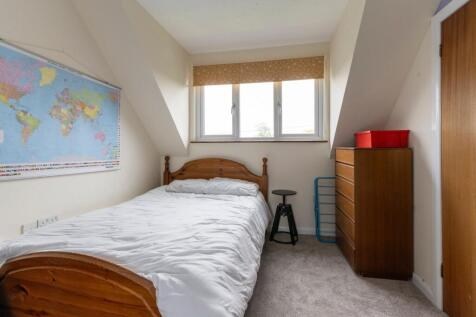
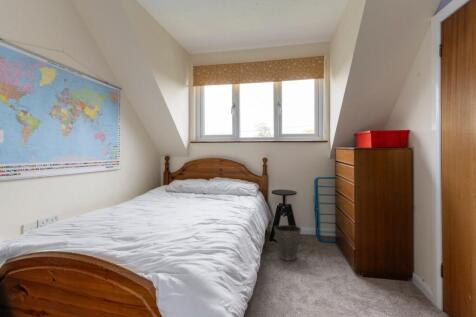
+ waste basket [273,224,302,262]
